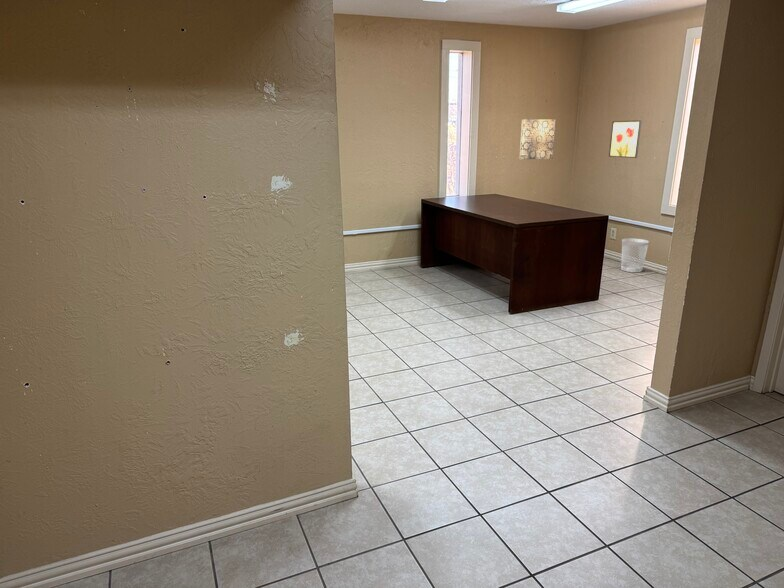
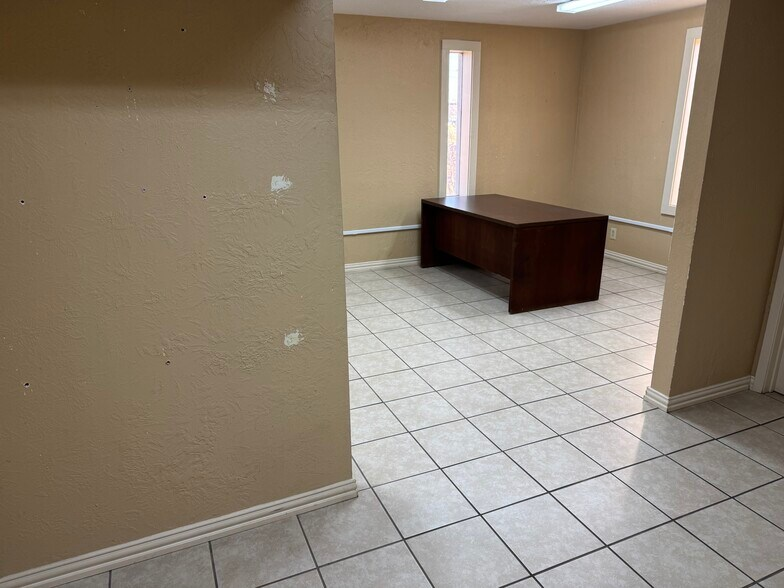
- wall art [519,118,557,160]
- wall art [608,119,643,159]
- wastebasket [620,237,650,273]
